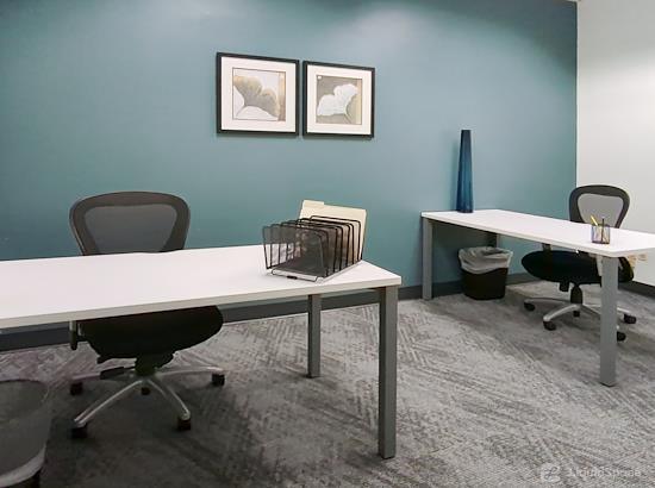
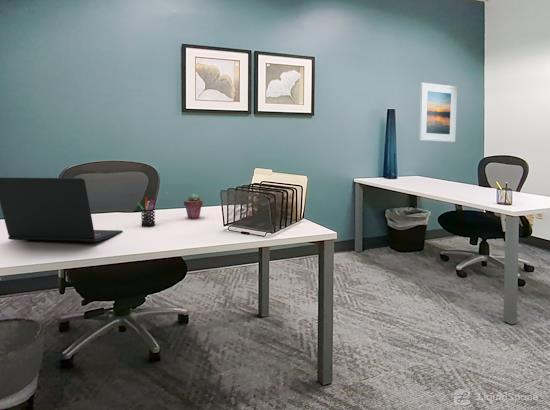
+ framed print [418,82,458,143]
+ pen holder [137,196,156,227]
+ potted succulent [183,192,204,219]
+ laptop [0,177,124,243]
